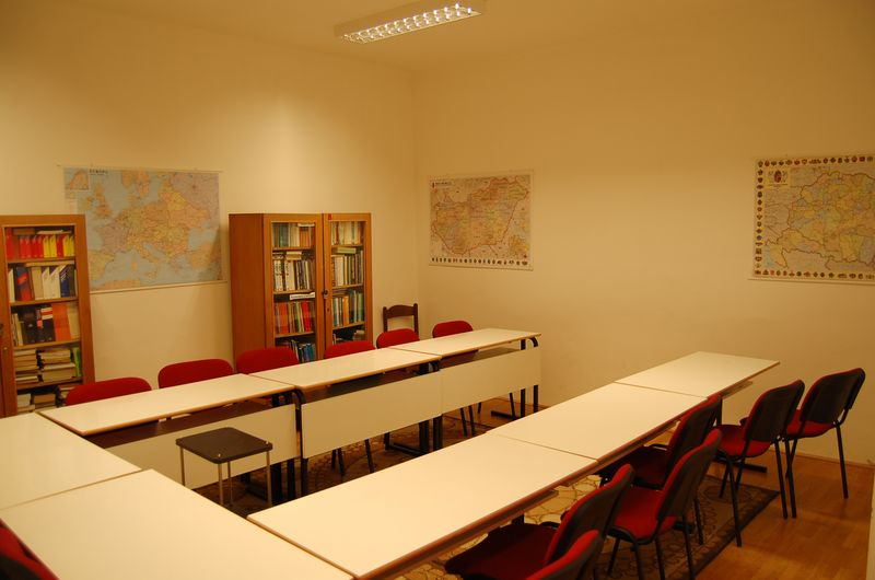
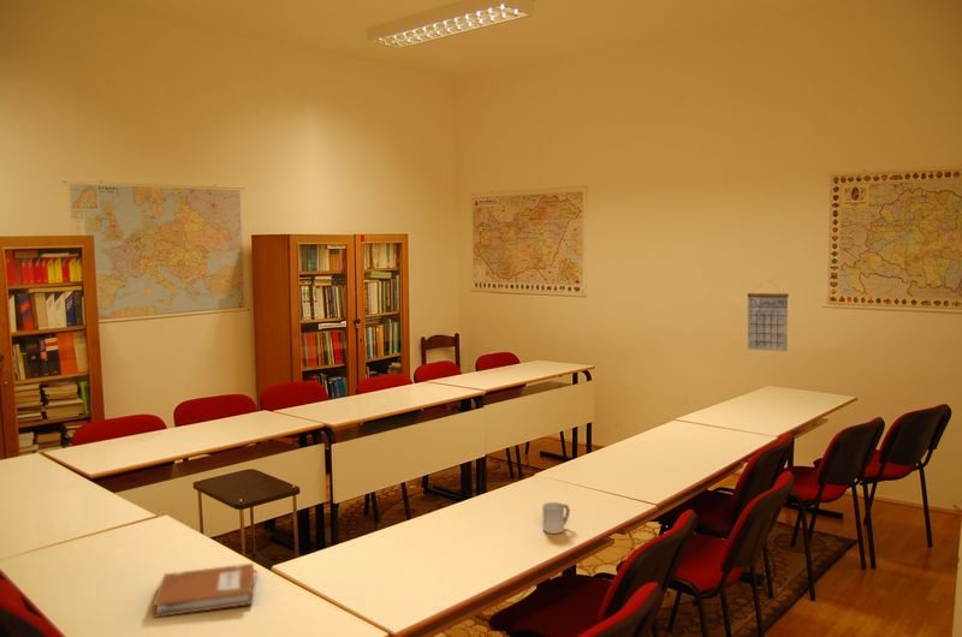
+ cup [541,501,571,535]
+ calendar [747,279,790,352]
+ notebook [152,562,260,619]
